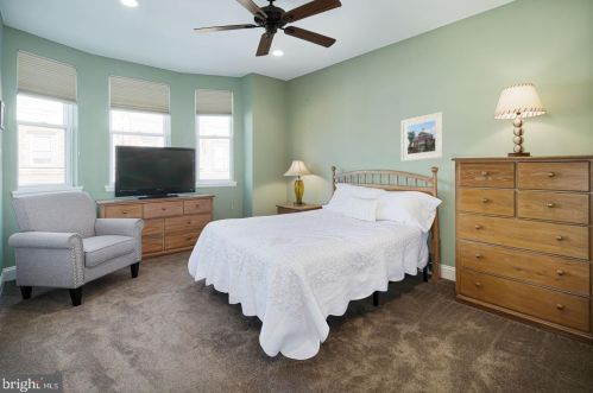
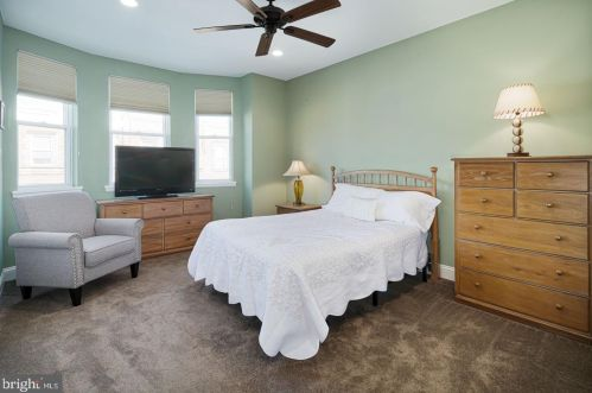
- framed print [400,112,444,163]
